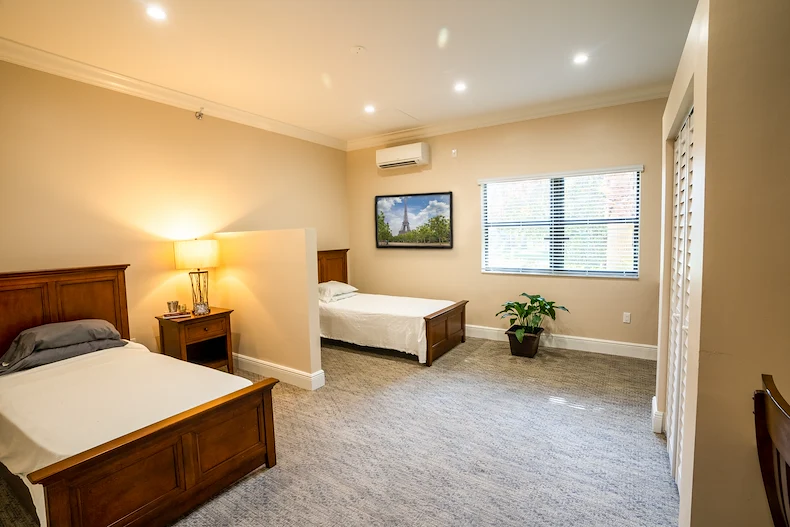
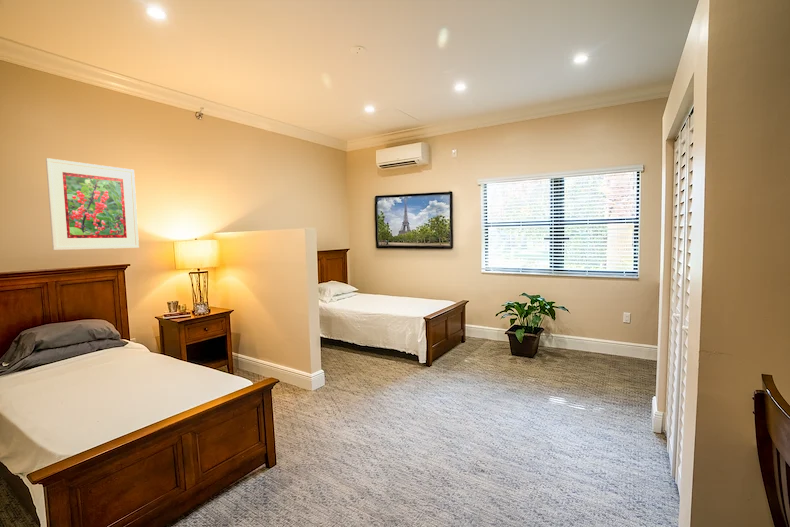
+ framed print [45,157,140,251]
